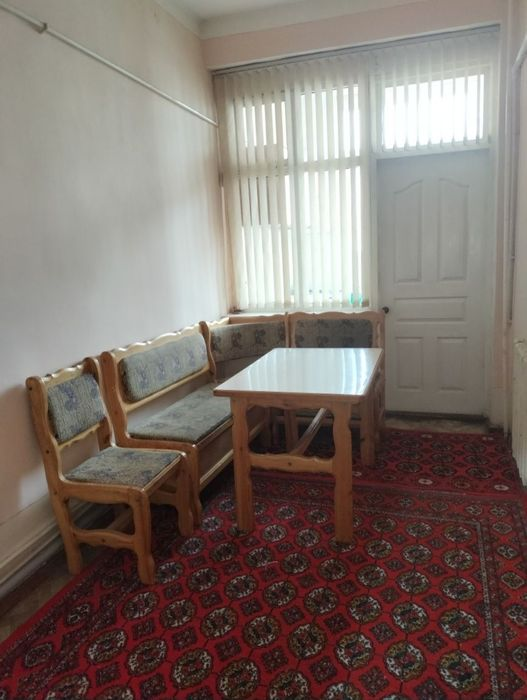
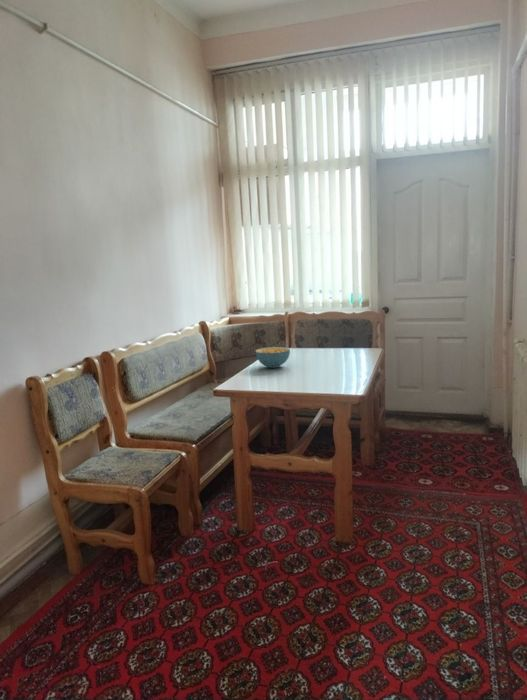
+ cereal bowl [254,346,291,369]
